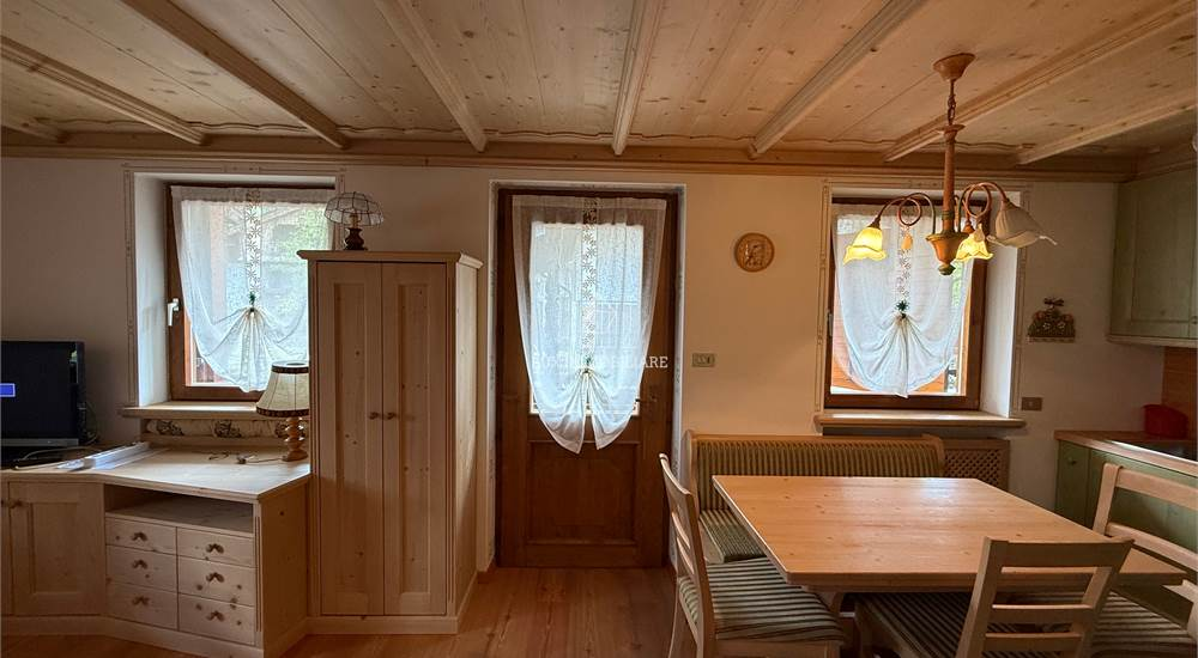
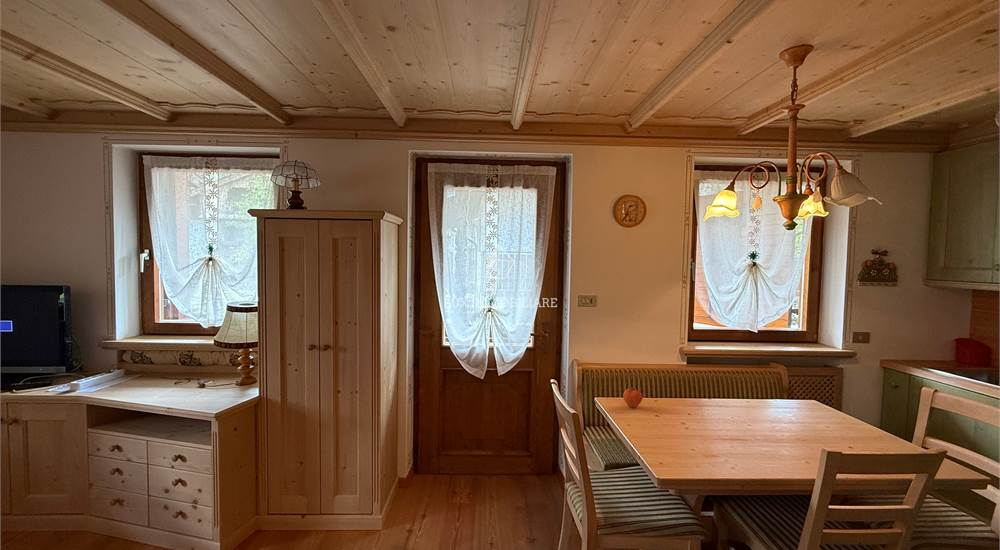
+ fruit [622,386,644,408]
